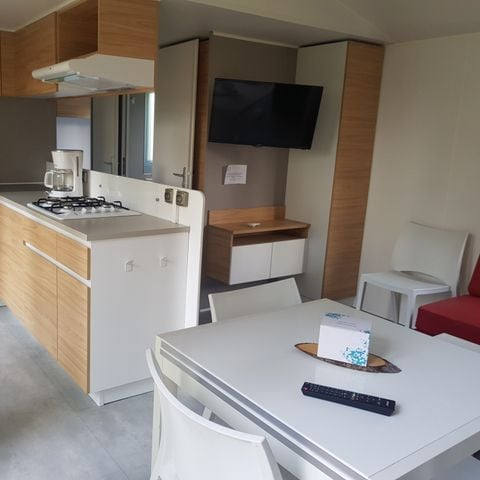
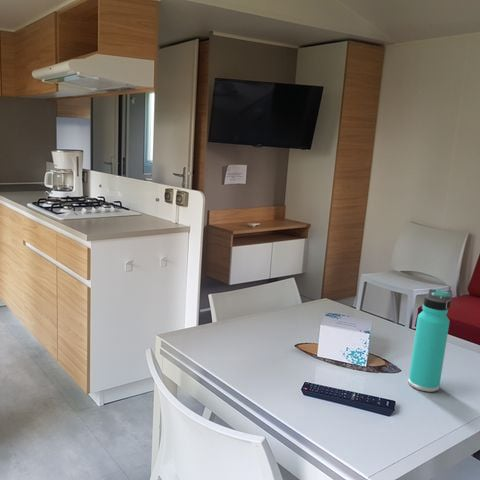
+ thermos bottle [407,288,452,393]
